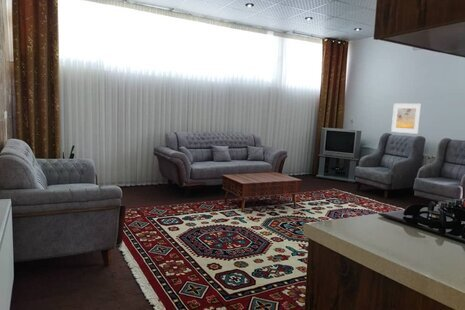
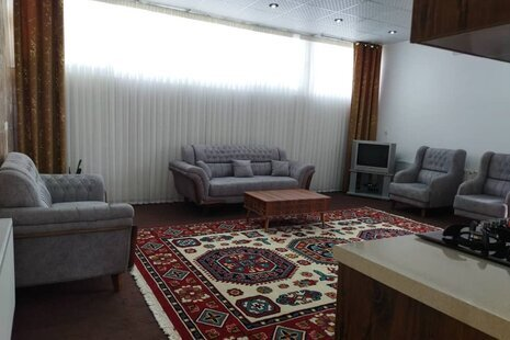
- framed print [390,103,423,135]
